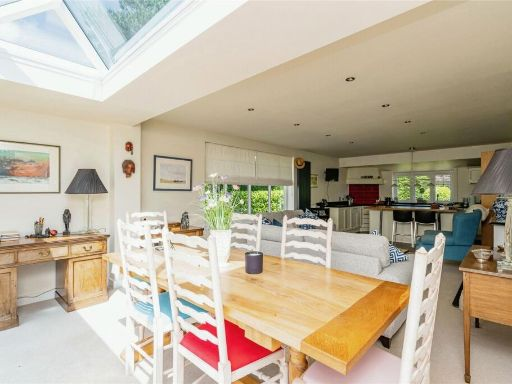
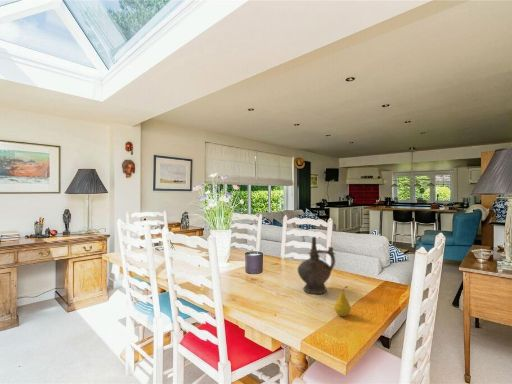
+ fruit [333,286,352,317]
+ ceremonial vessel [297,236,336,295]
